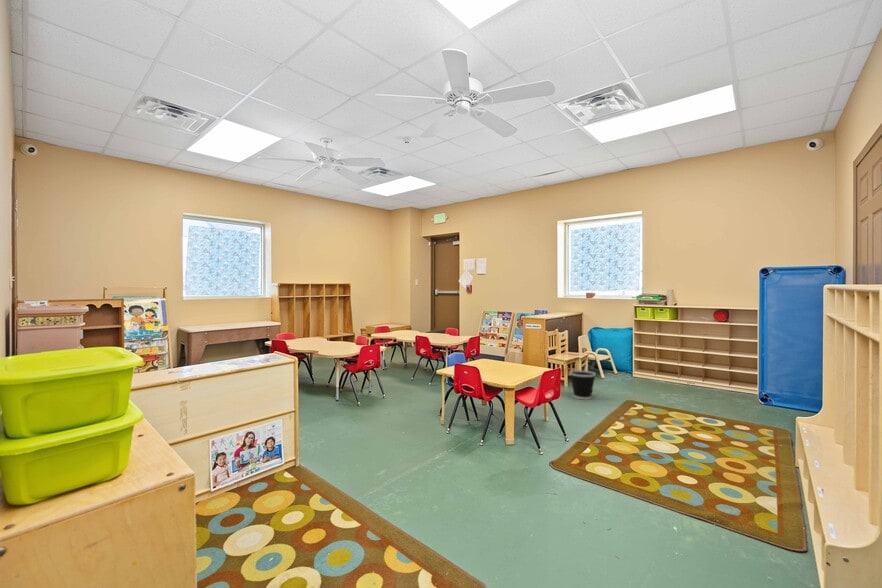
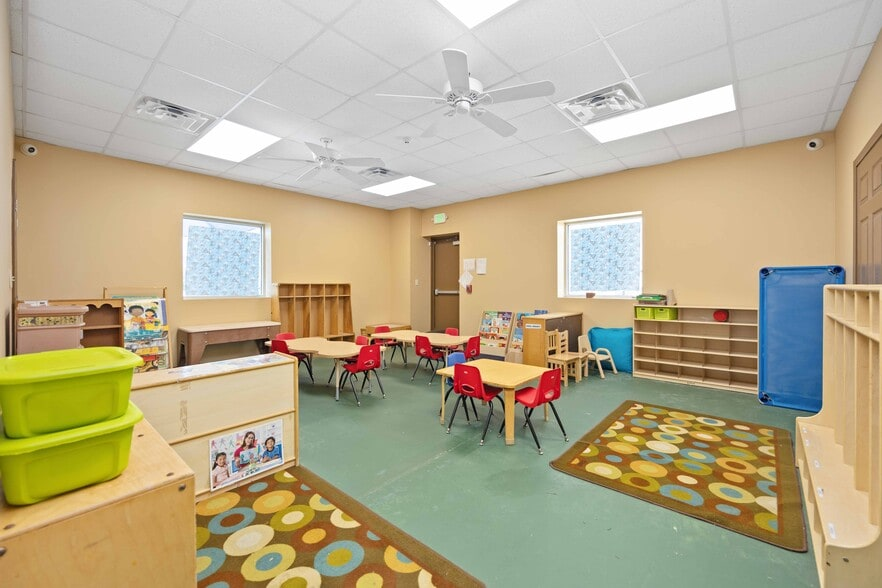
- wastebasket [568,369,597,400]
